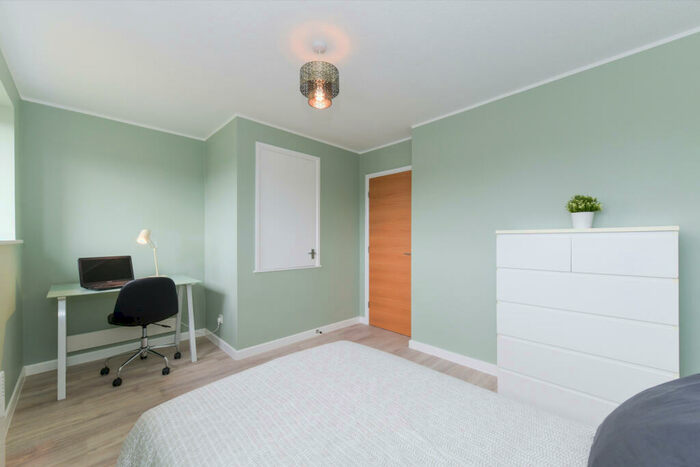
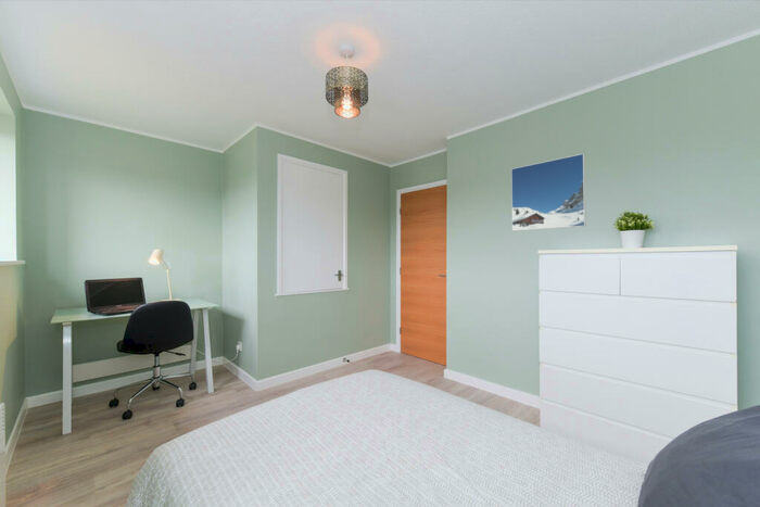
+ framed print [510,152,587,232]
